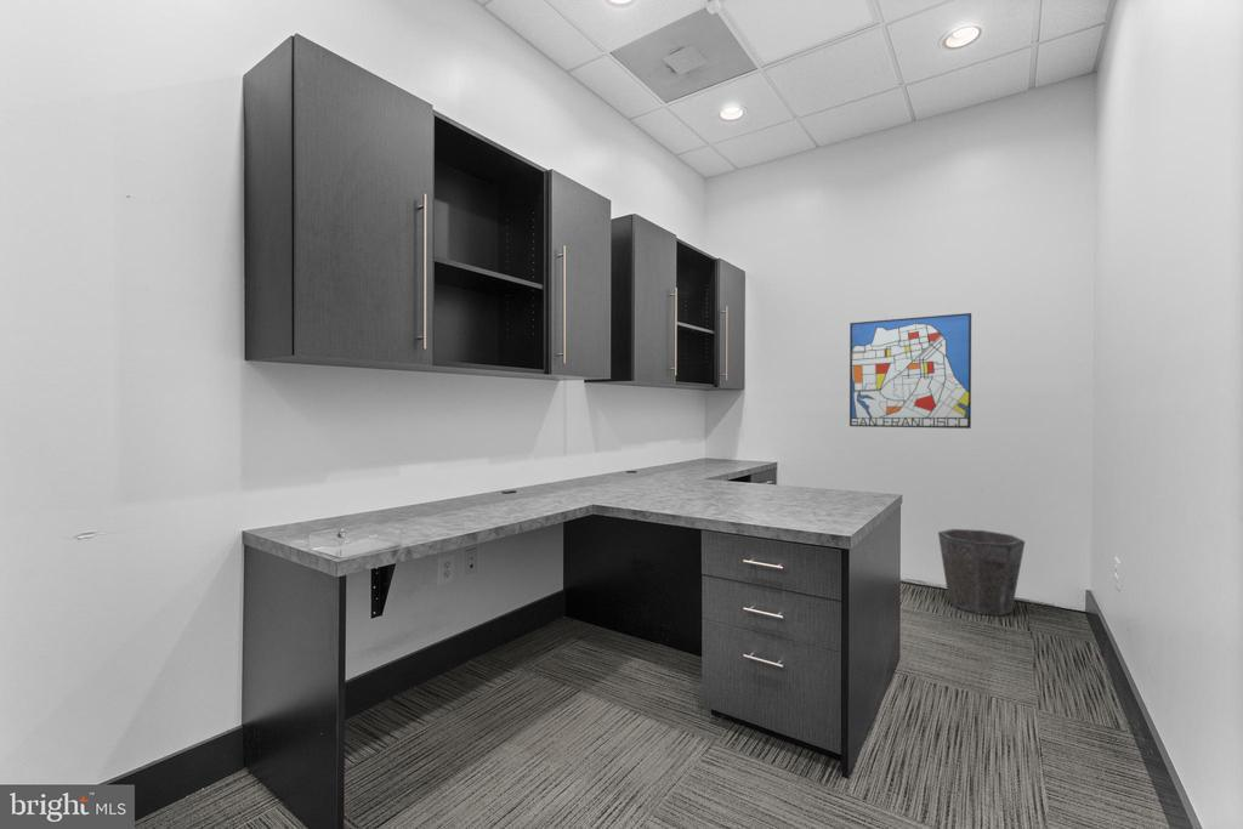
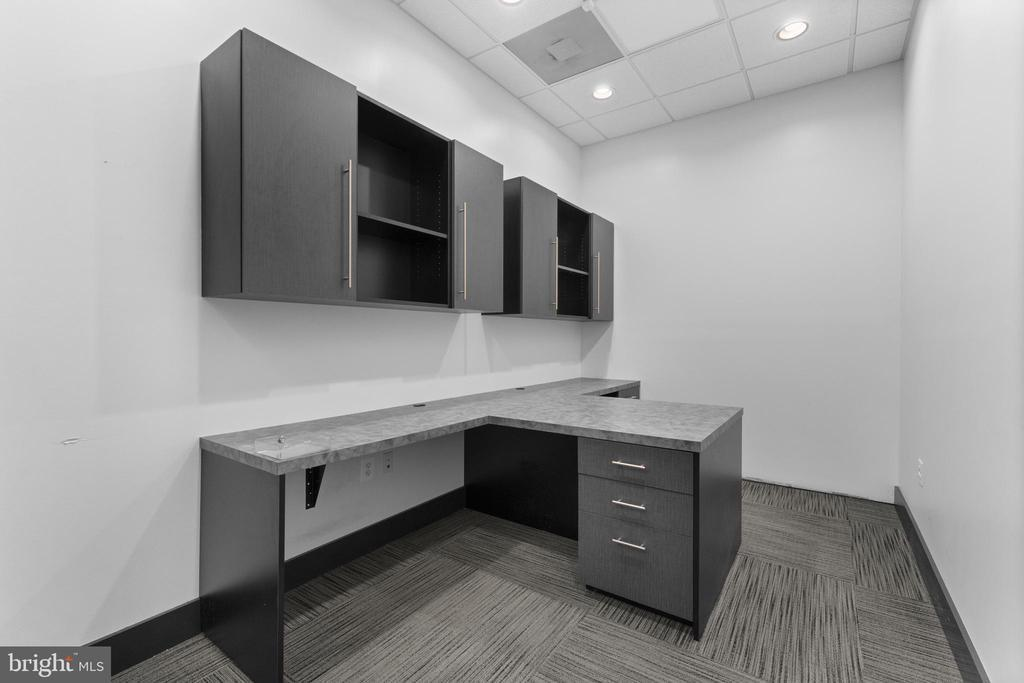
- waste bin [937,528,1026,617]
- wall art [848,312,972,430]
